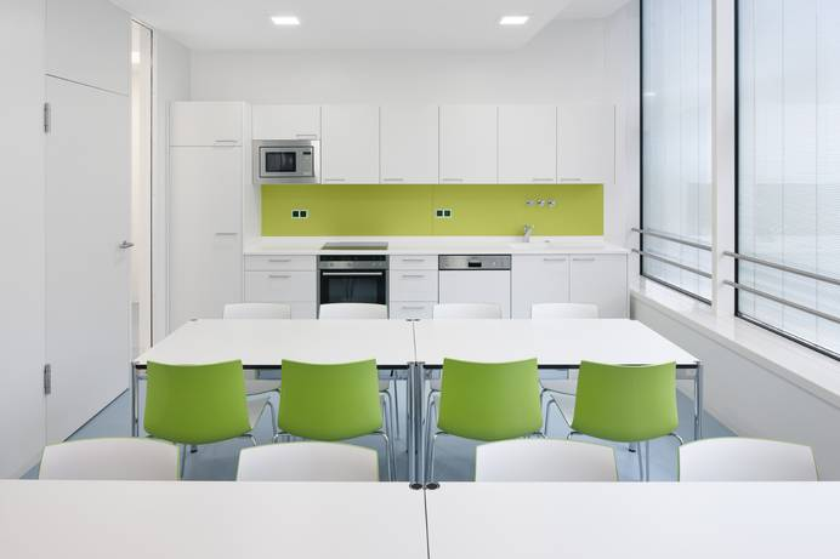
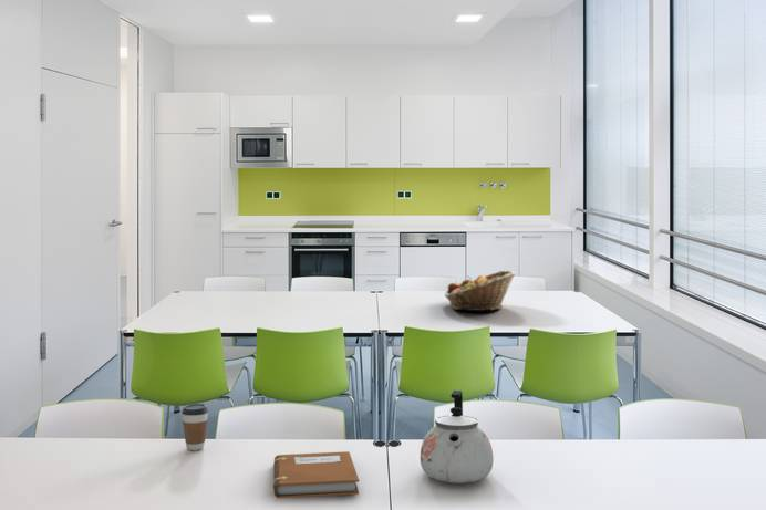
+ kettle [420,389,495,485]
+ fruit basket [444,270,518,312]
+ coffee cup [180,403,209,451]
+ notebook [272,450,360,499]
